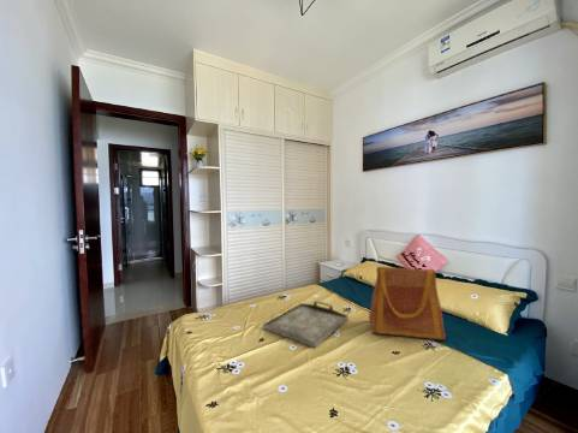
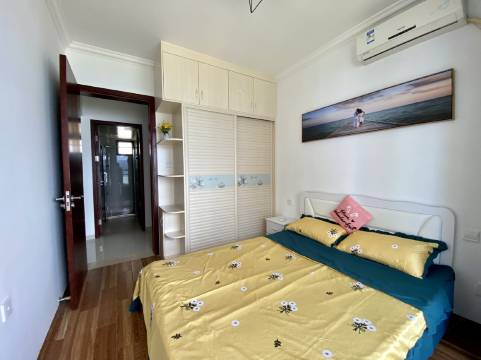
- serving tray [262,301,350,349]
- tote bag [368,266,447,342]
